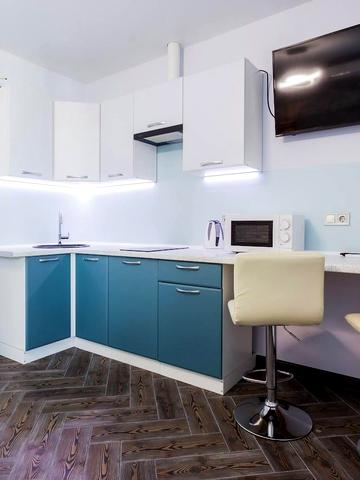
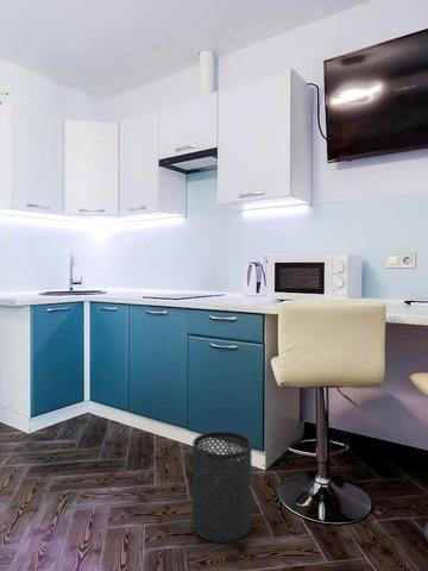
+ trash can [191,431,253,544]
